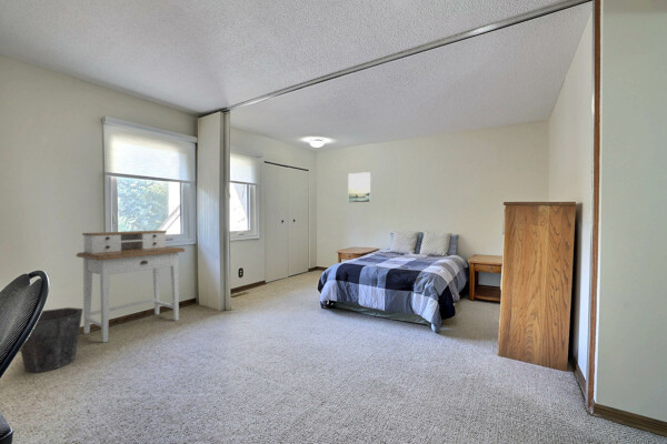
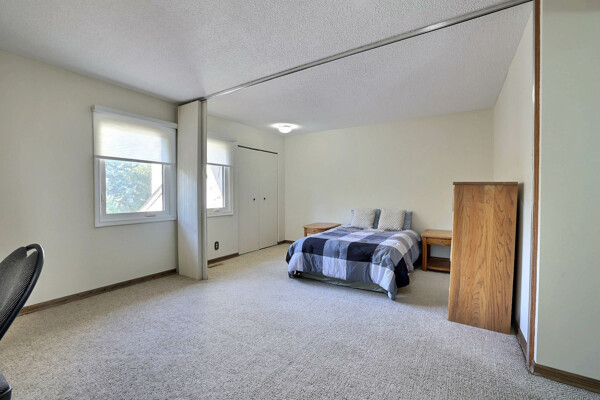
- desk [76,230,186,344]
- waste bin [19,306,83,374]
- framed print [347,171,371,204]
